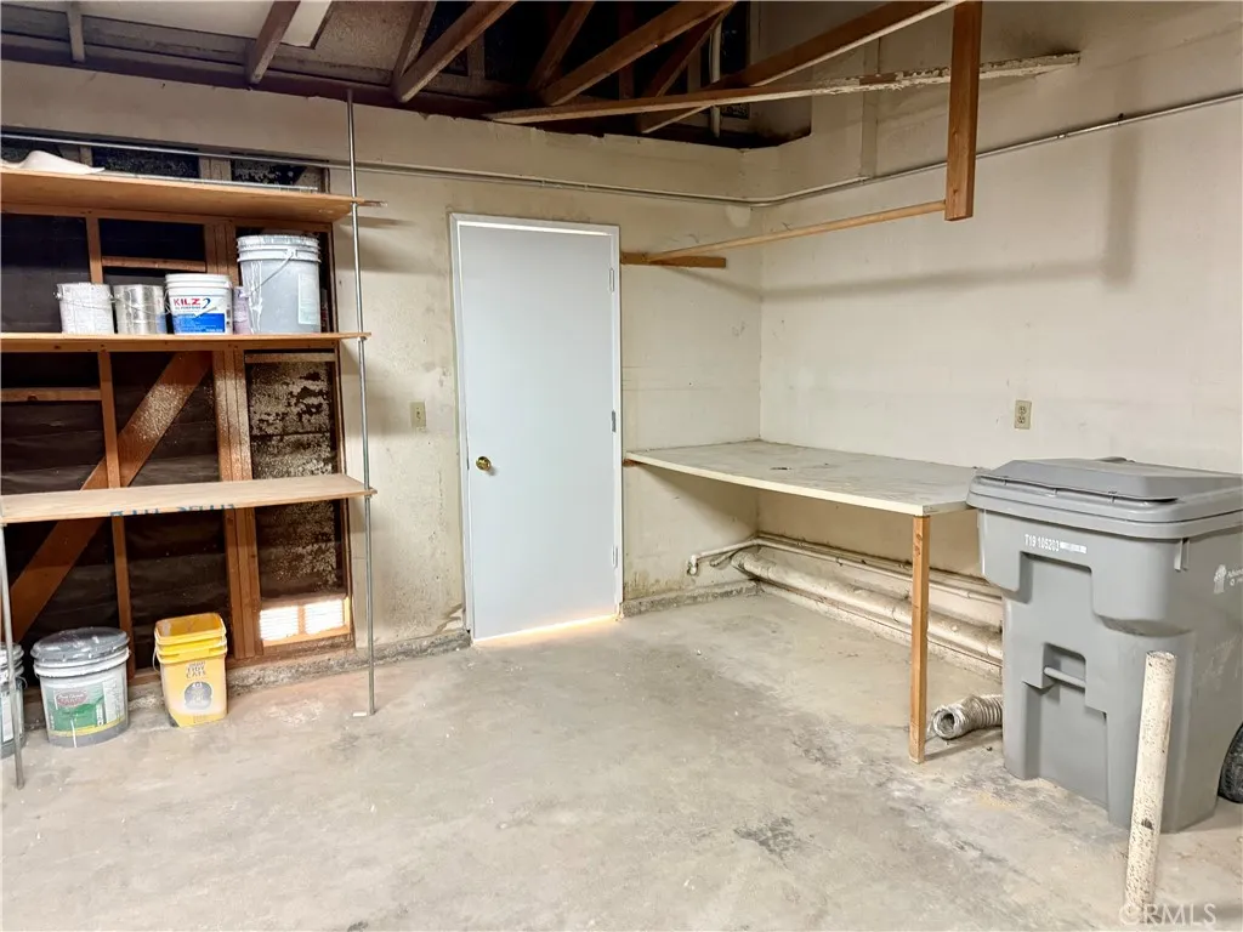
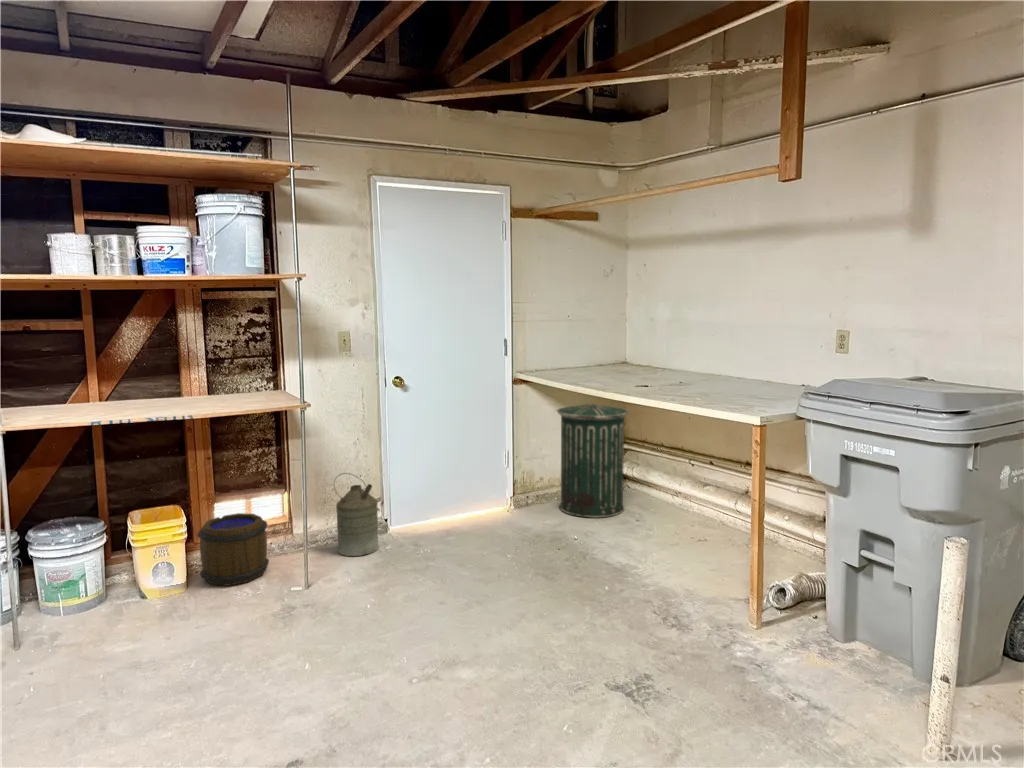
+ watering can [333,472,380,557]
+ trash can [556,402,629,519]
+ wooden barrel [197,512,270,587]
